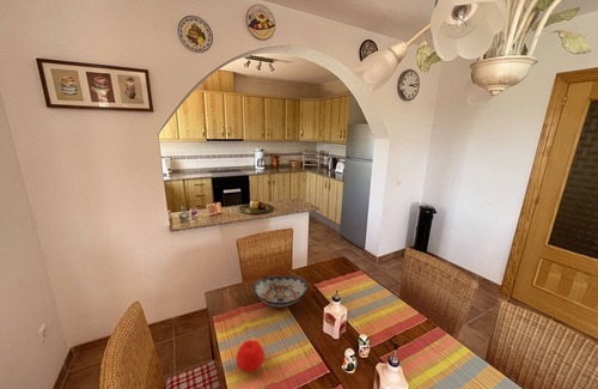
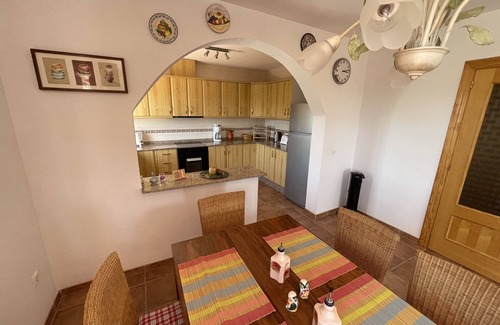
- apple [236,339,266,373]
- decorative bowl [251,275,309,309]
